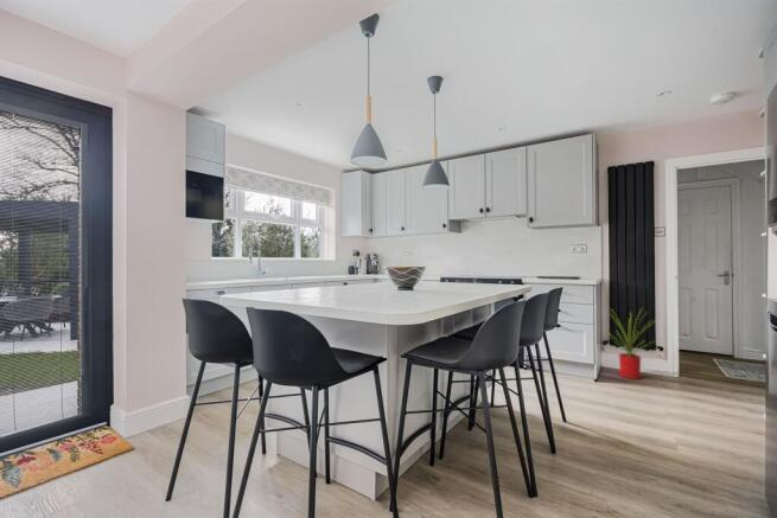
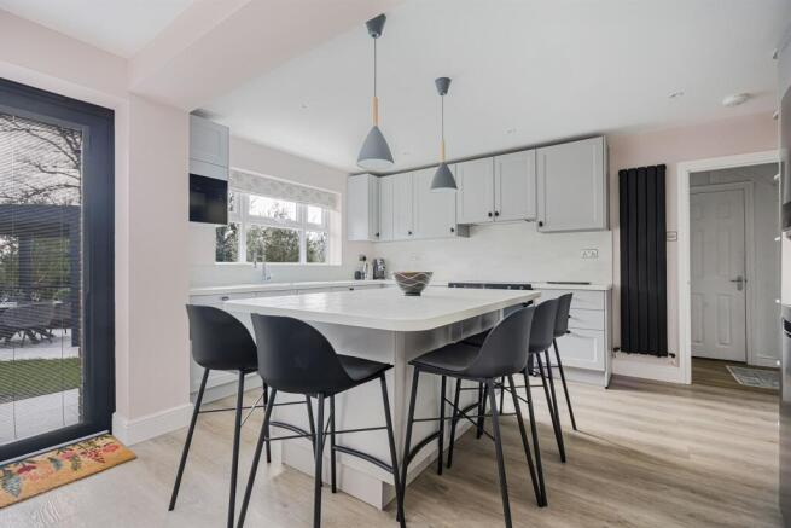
- house plant [599,306,662,380]
